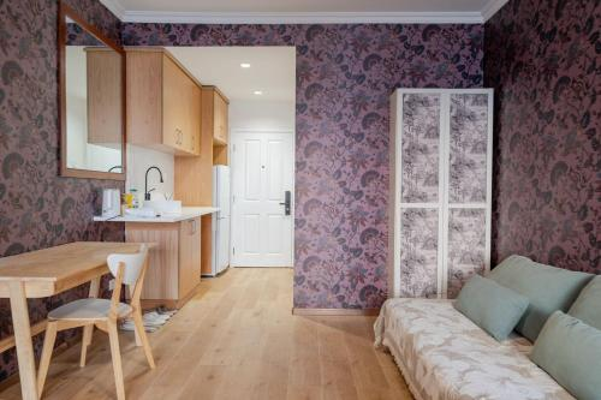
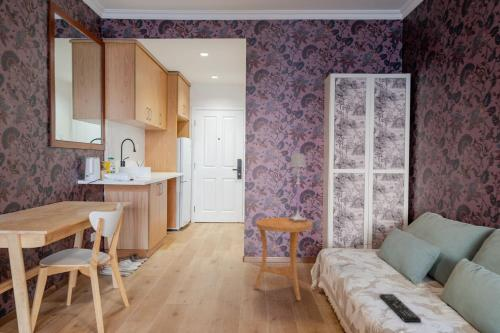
+ remote control [379,293,422,323]
+ side table [253,217,314,302]
+ table lamp [289,153,308,222]
